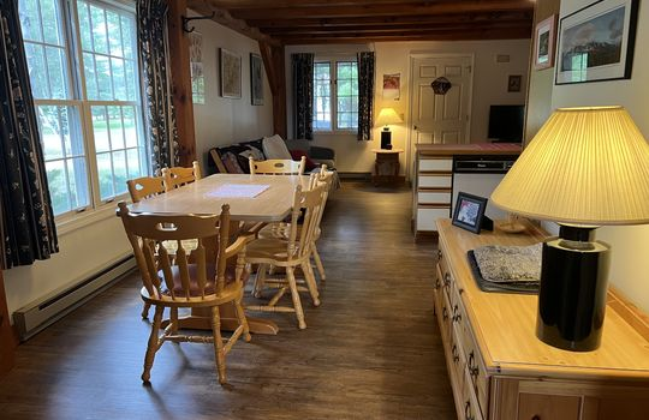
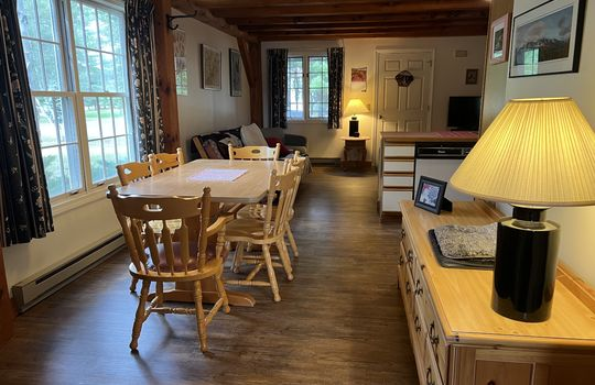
- candle [496,212,528,234]
